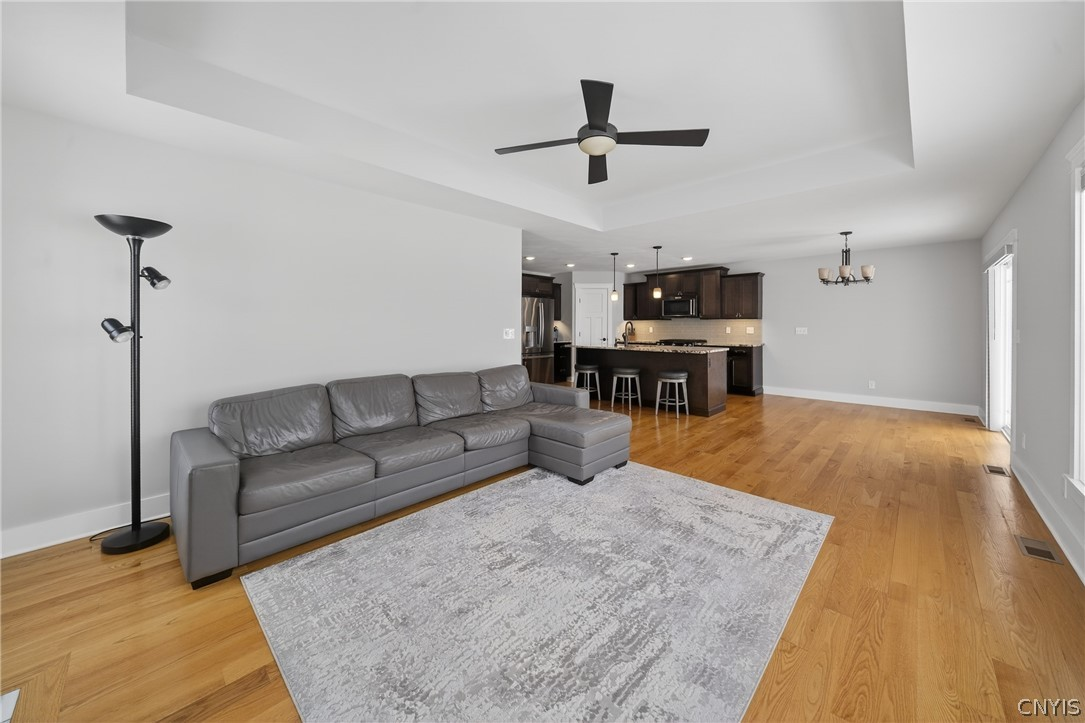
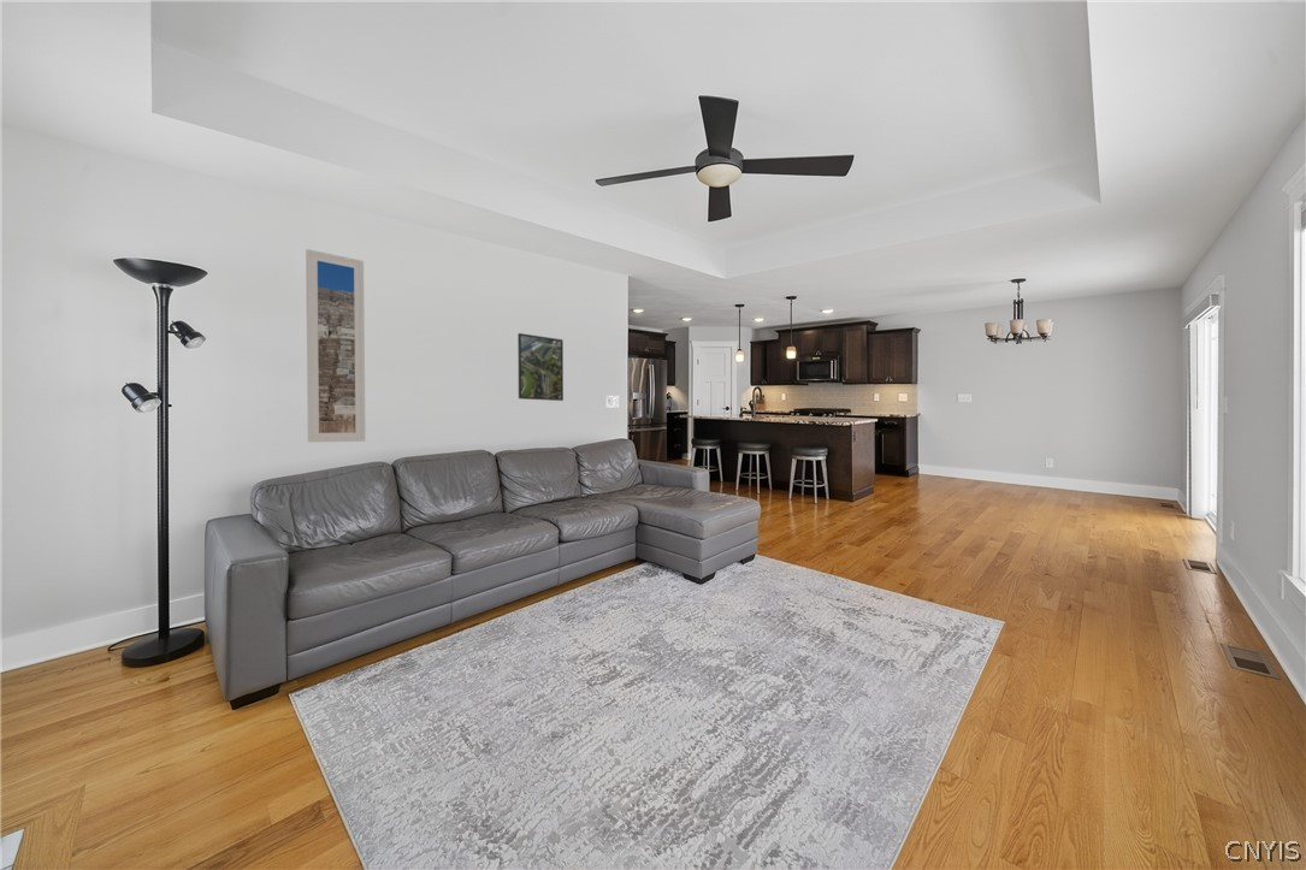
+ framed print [516,332,565,402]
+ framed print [305,248,367,443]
